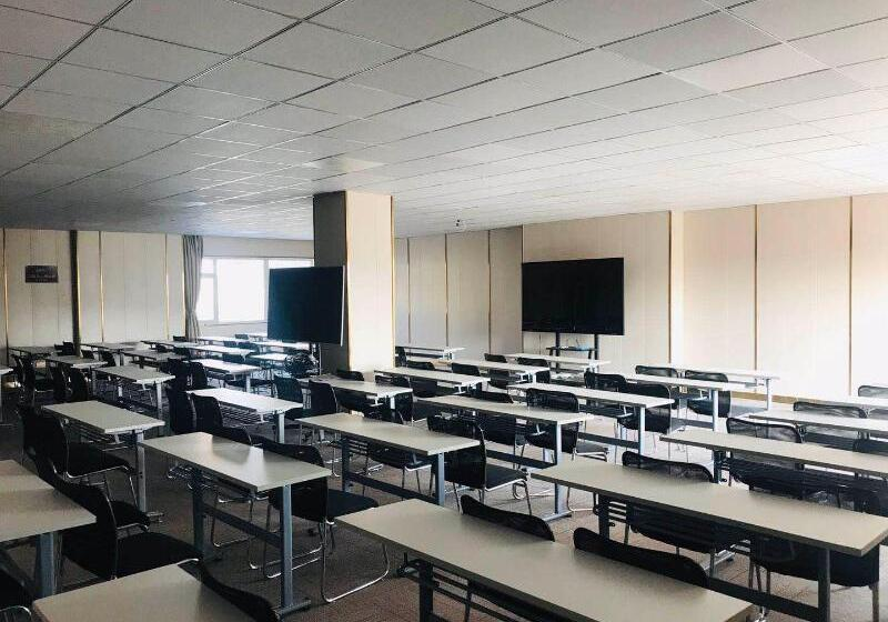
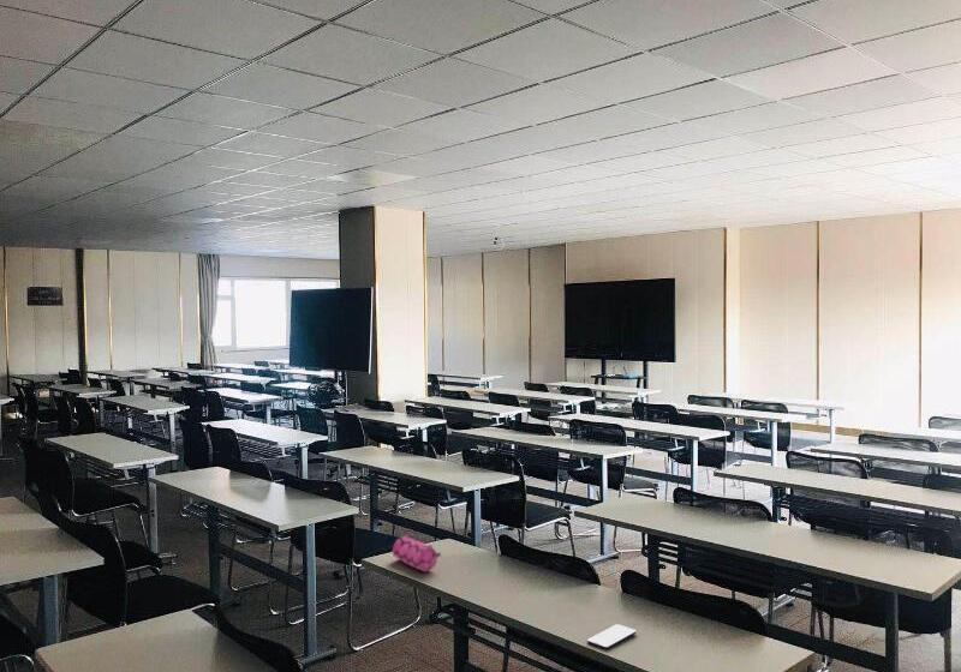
+ pencil case [392,535,442,572]
+ smartphone [586,623,637,650]
